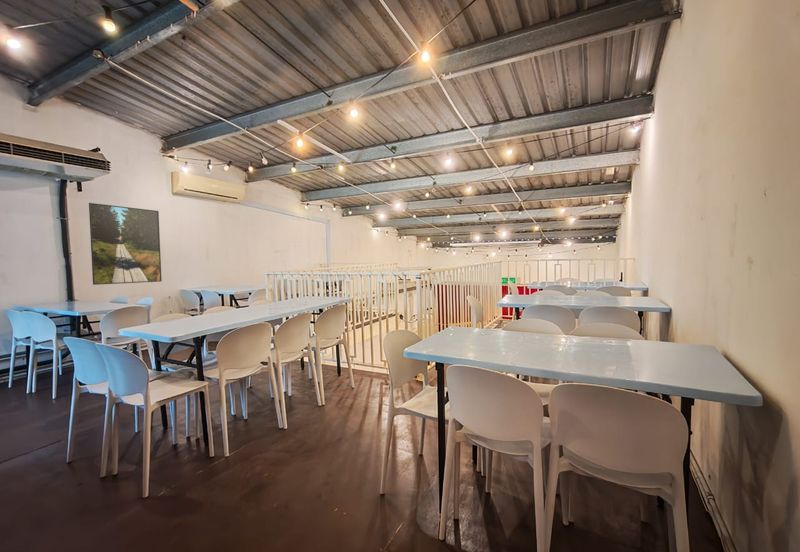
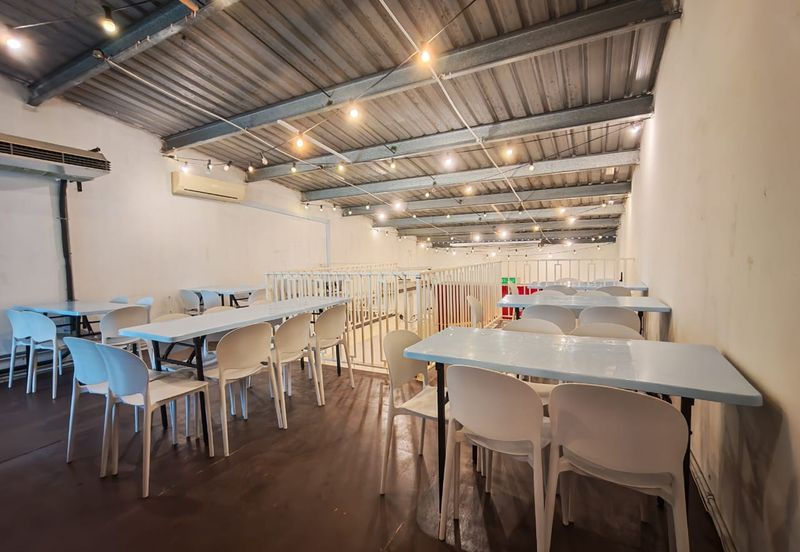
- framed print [88,202,163,286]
